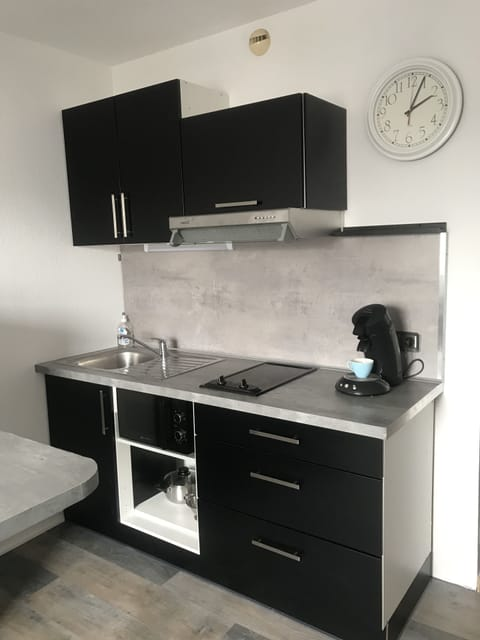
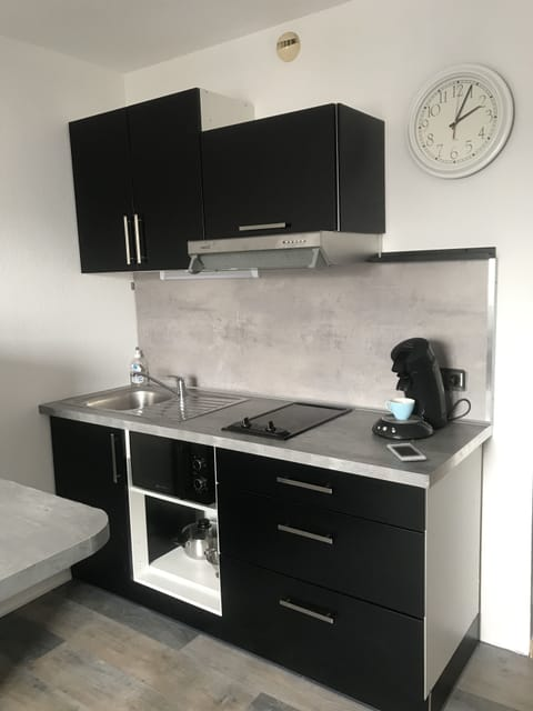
+ cell phone [385,442,428,462]
